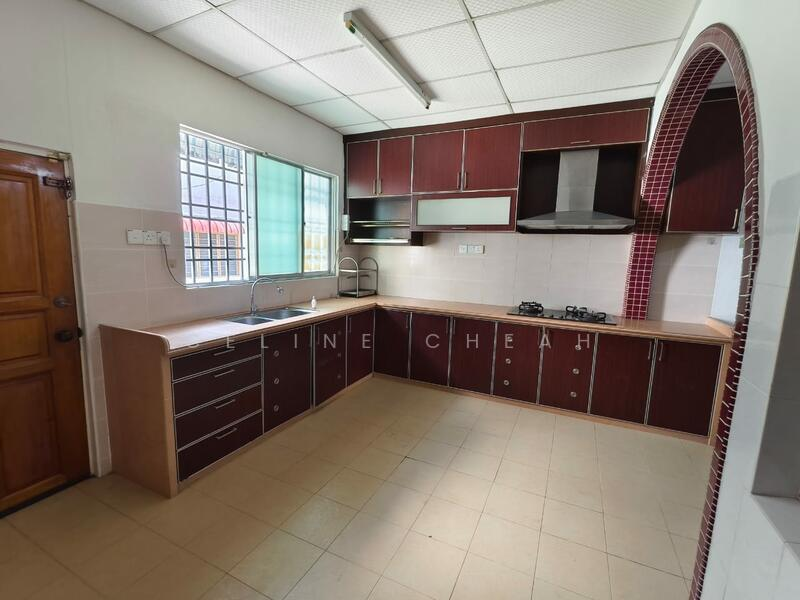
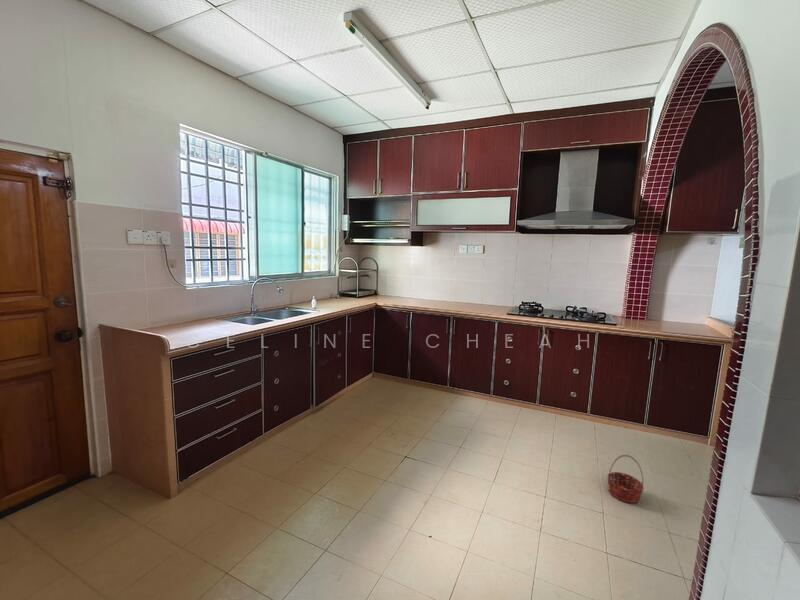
+ basket [606,454,645,504]
